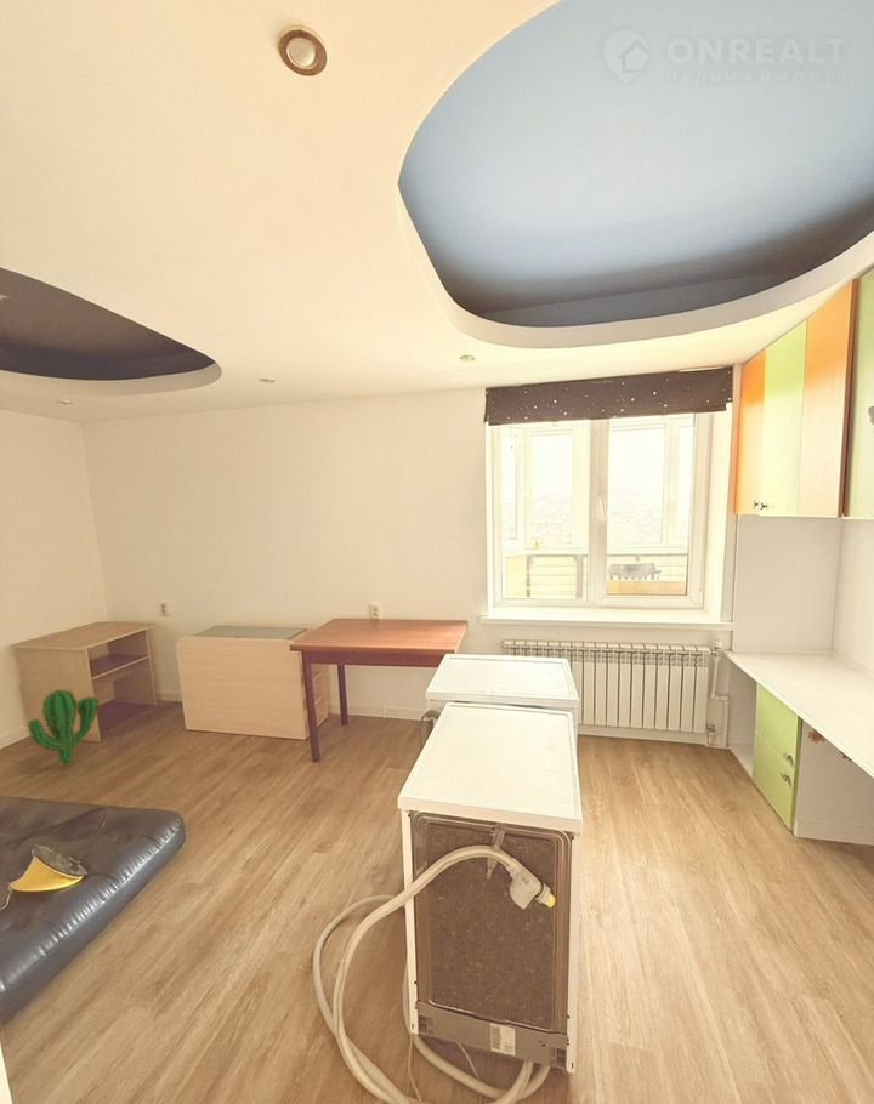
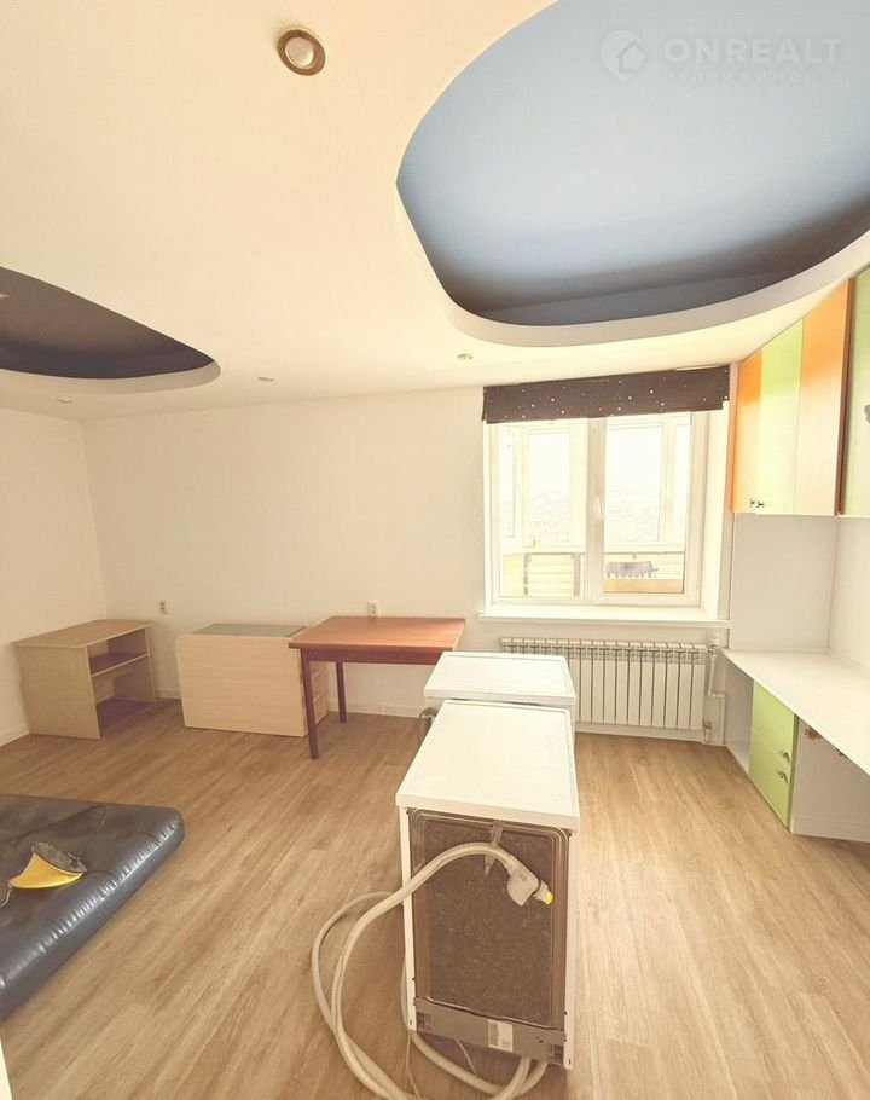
- cactus [25,688,102,768]
